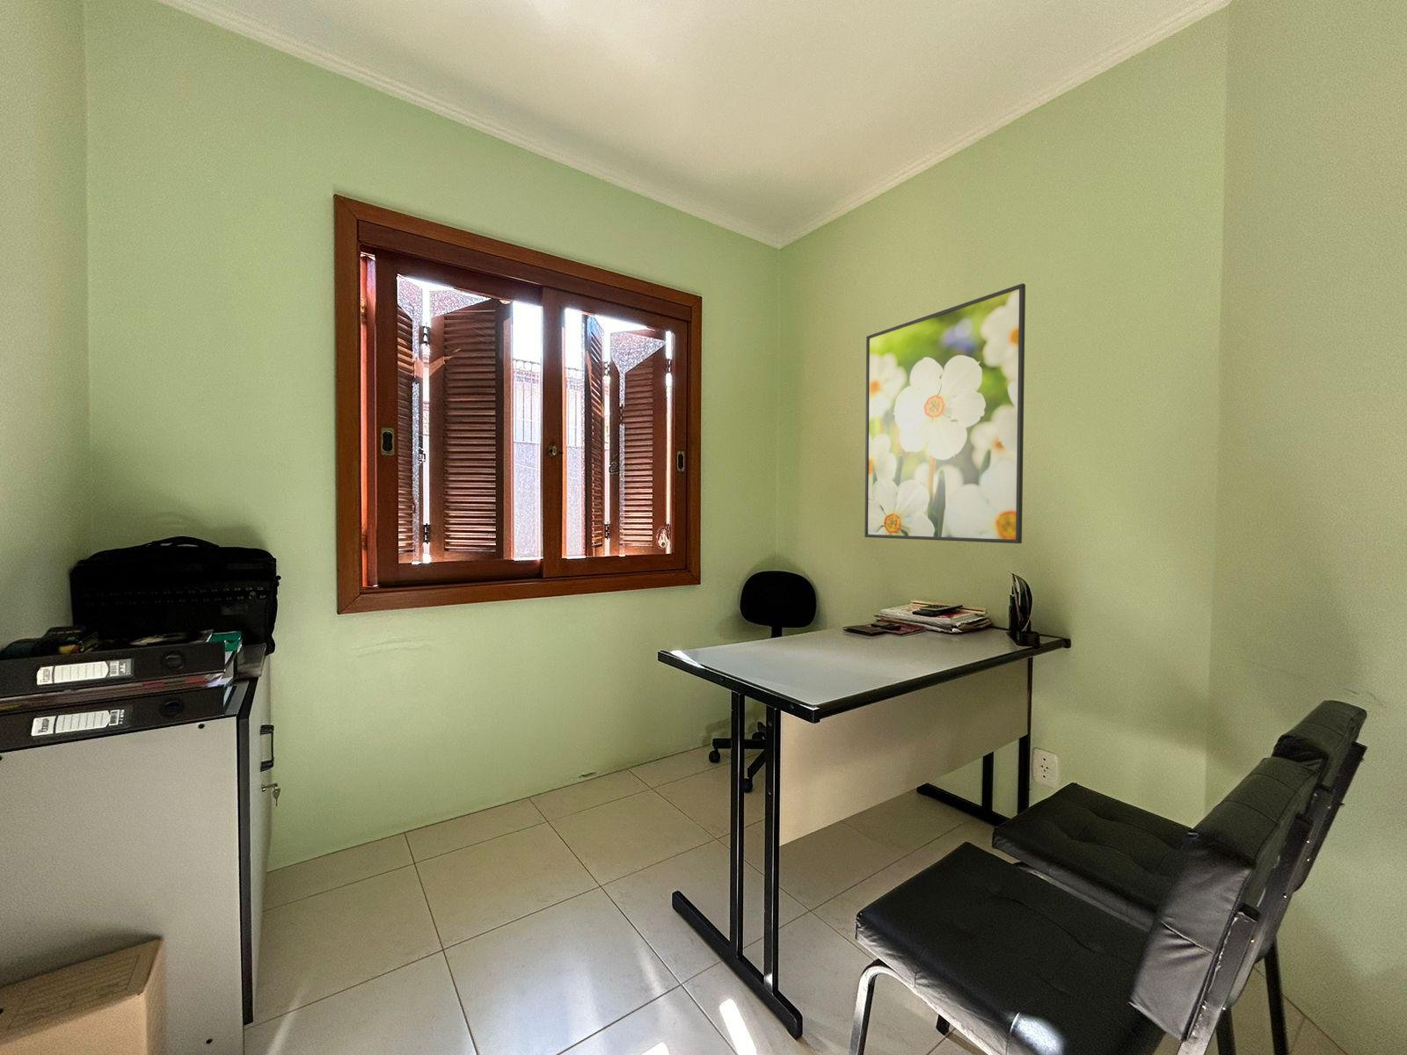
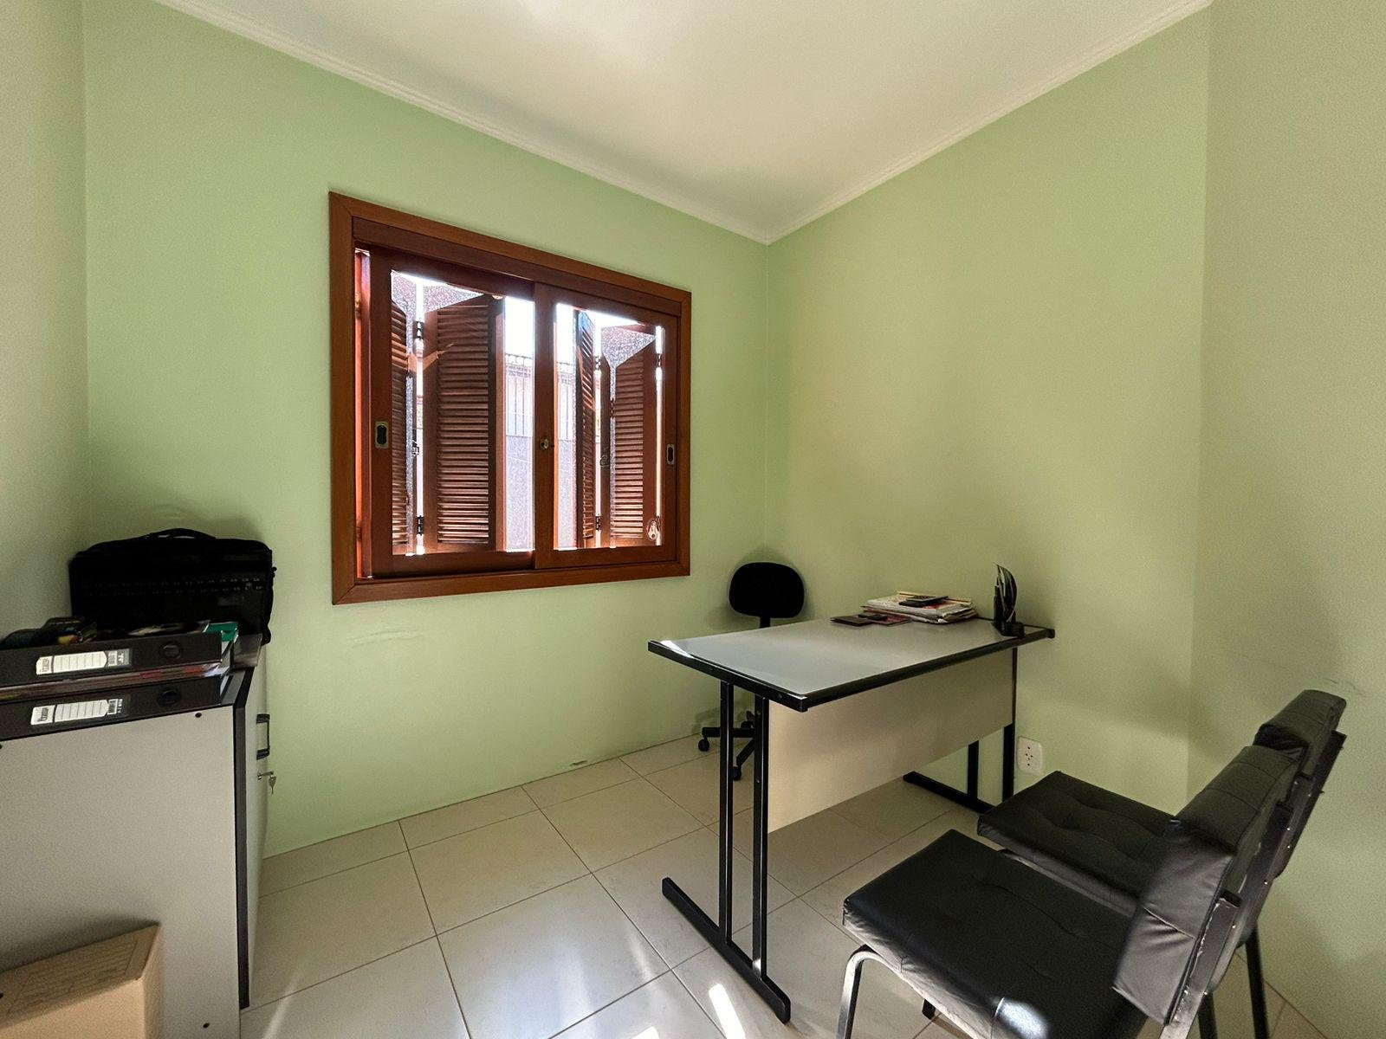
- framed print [863,283,1026,544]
